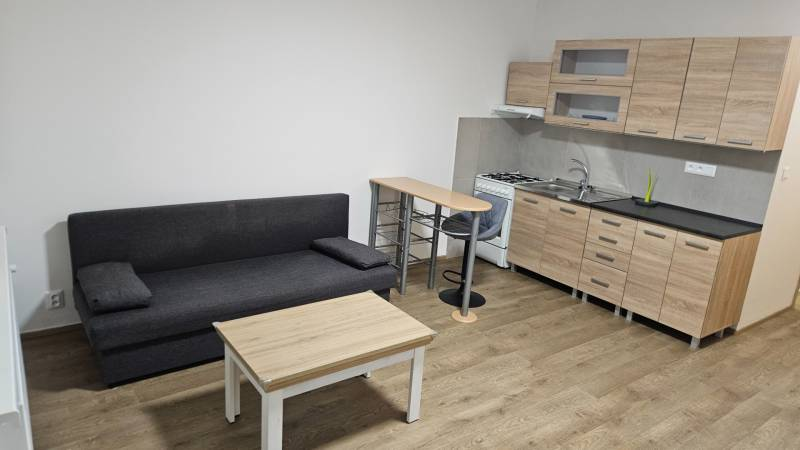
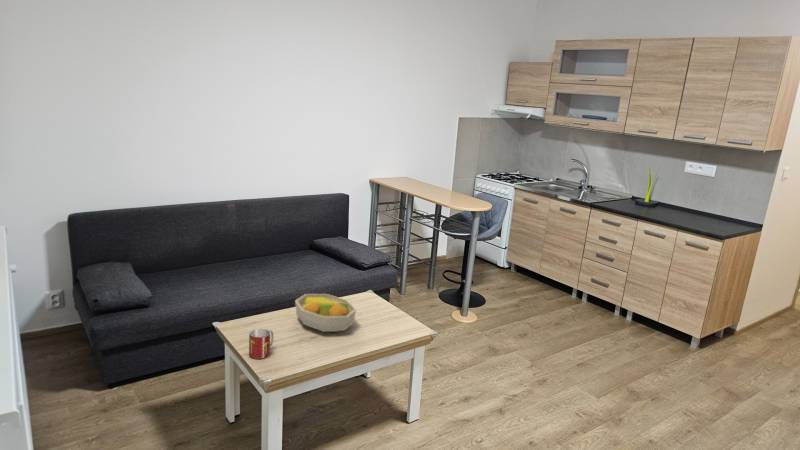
+ fruit bowl [294,293,357,333]
+ mug [248,328,275,360]
